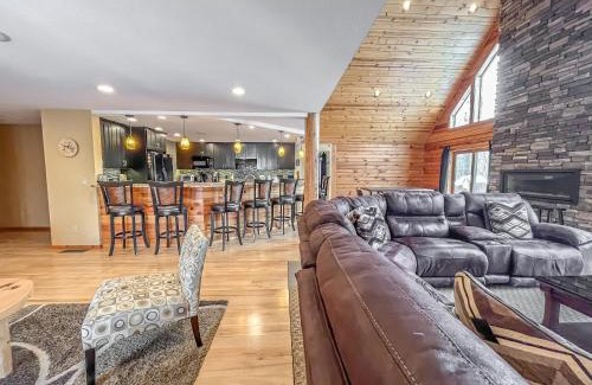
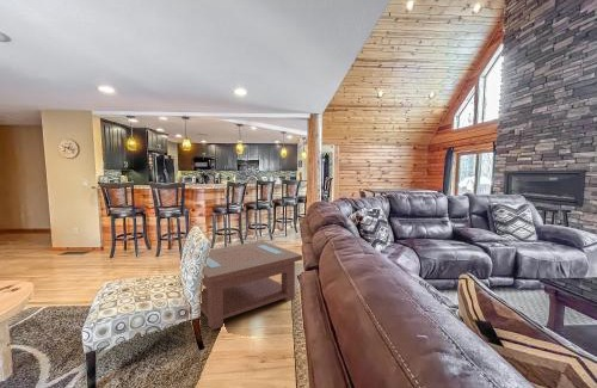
+ coffee table [179,240,303,331]
